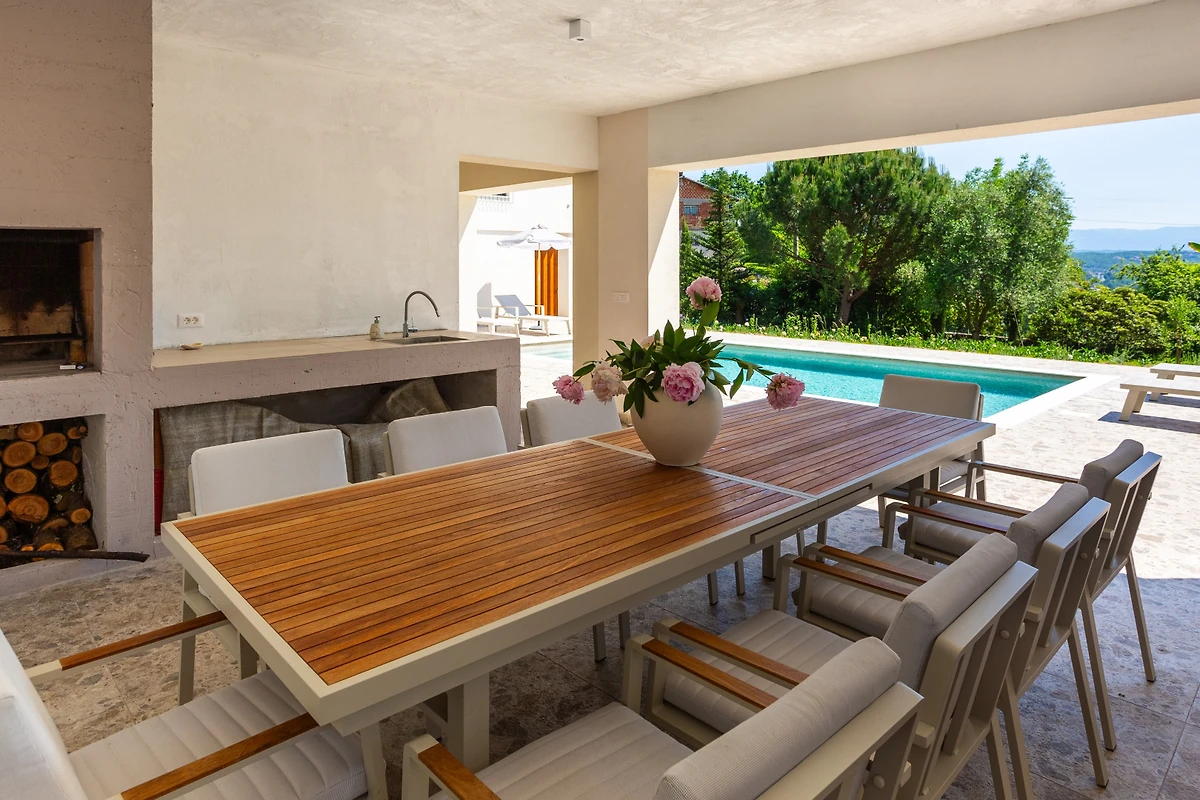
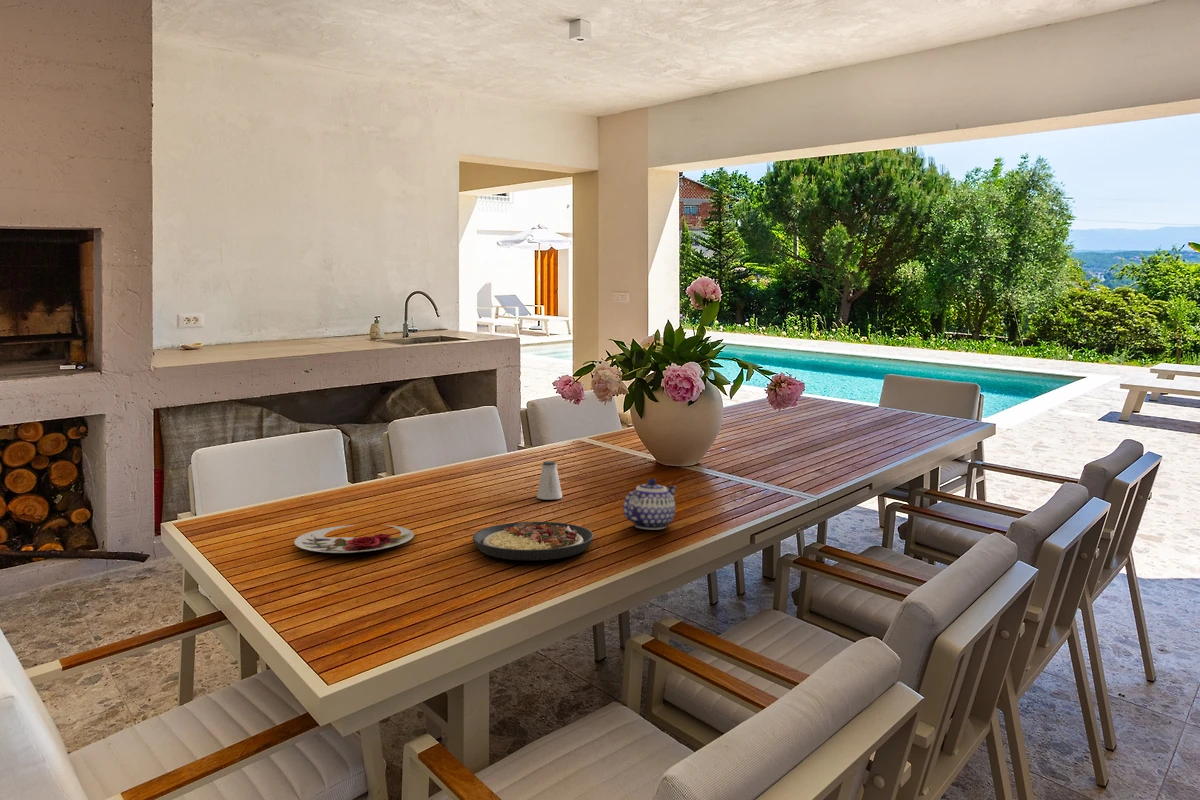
+ plate [472,521,594,561]
+ plate [293,524,415,554]
+ saltshaker [536,460,563,501]
+ teapot [622,477,677,530]
